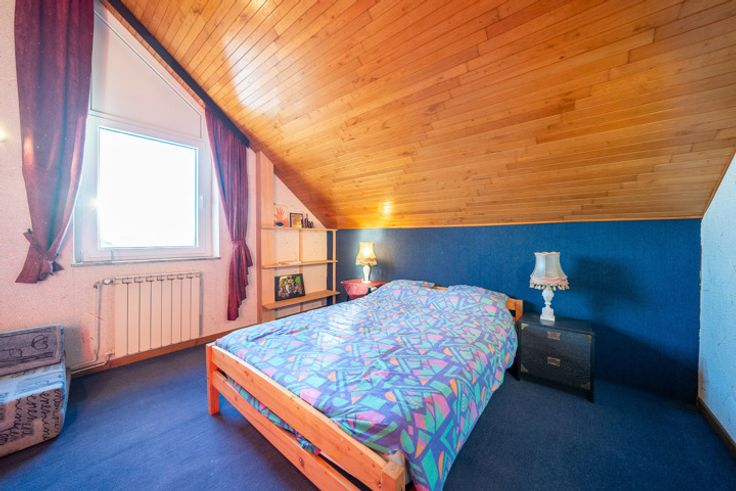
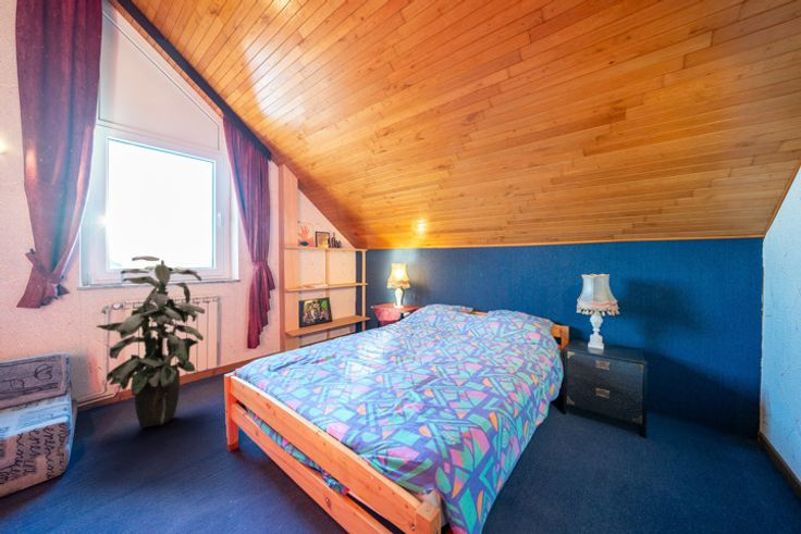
+ indoor plant [95,254,206,429]
